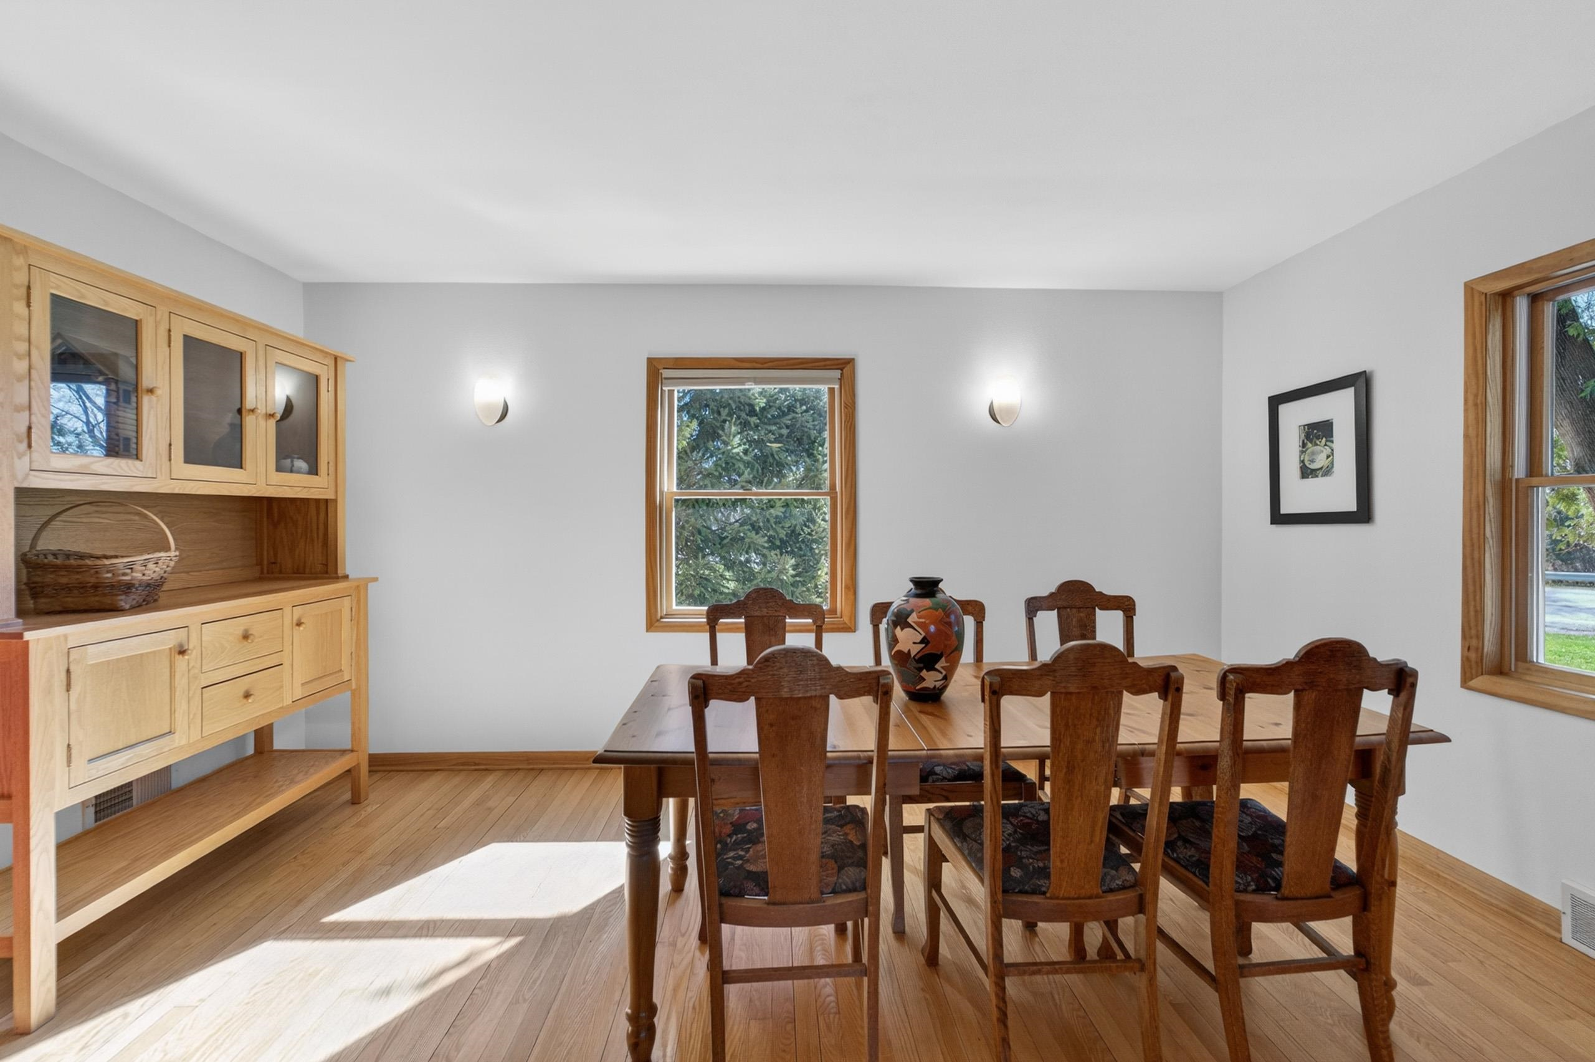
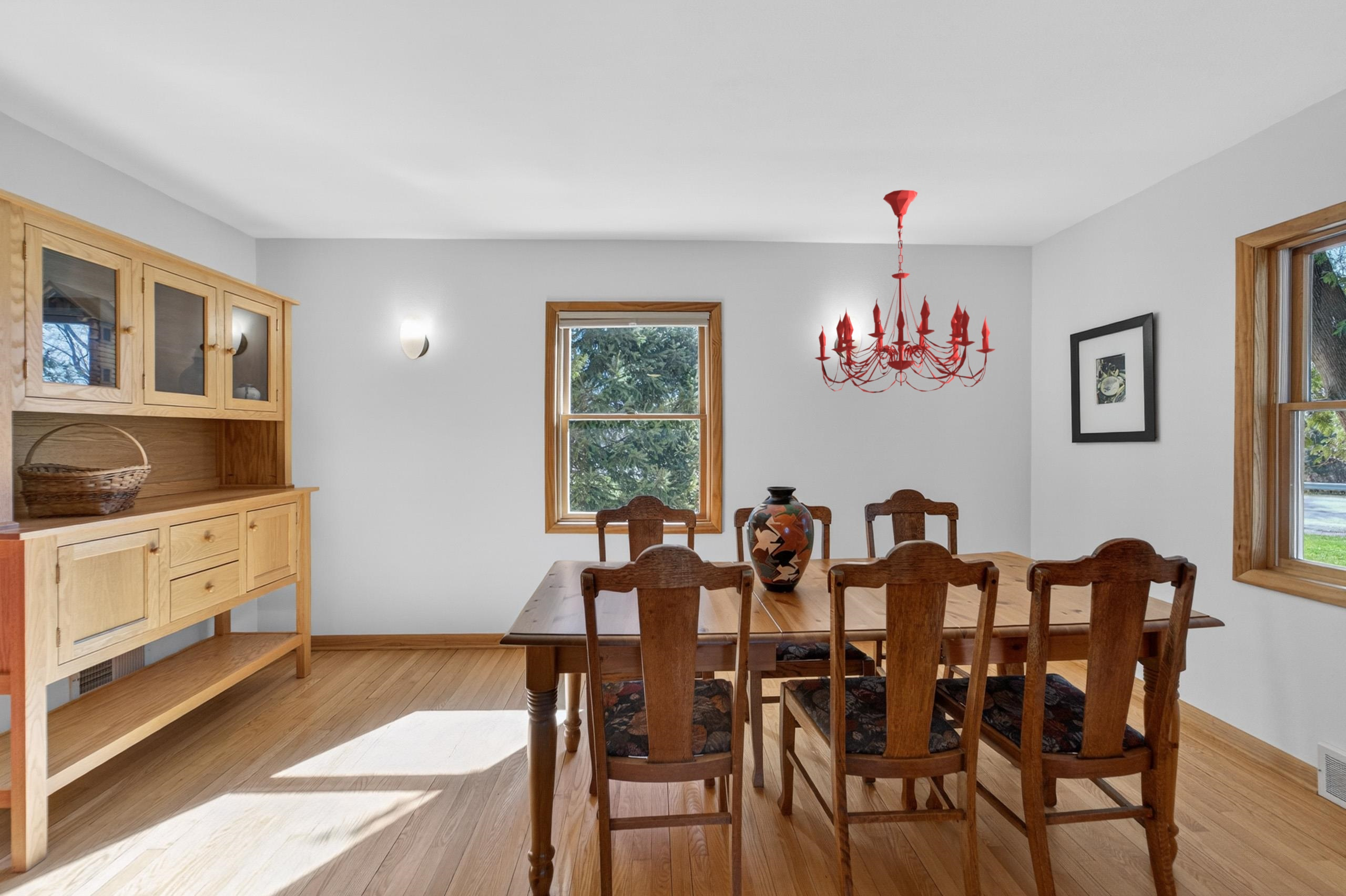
+ chandelier [814,189,996,394]
